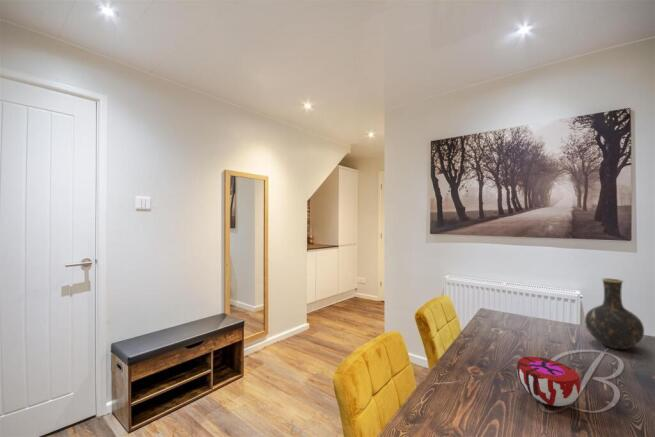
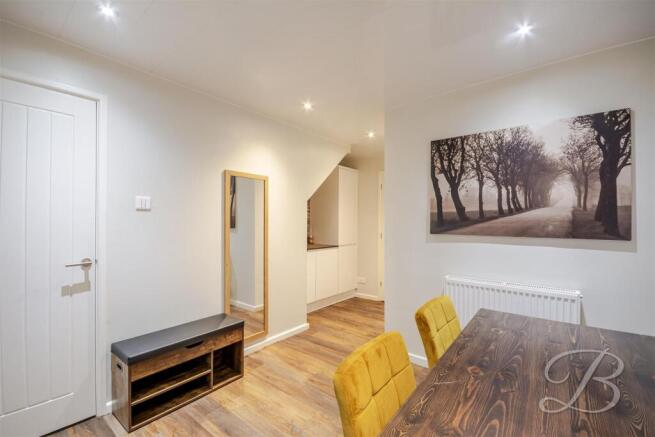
- vase [584,277,645,350]
- decorative bowl [516,356,582,407]
